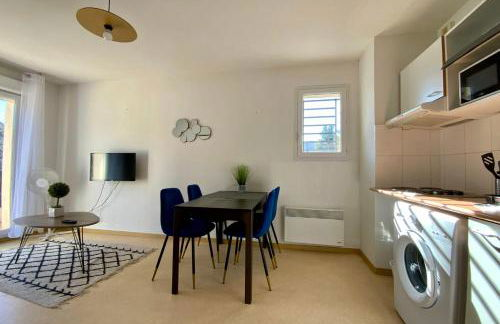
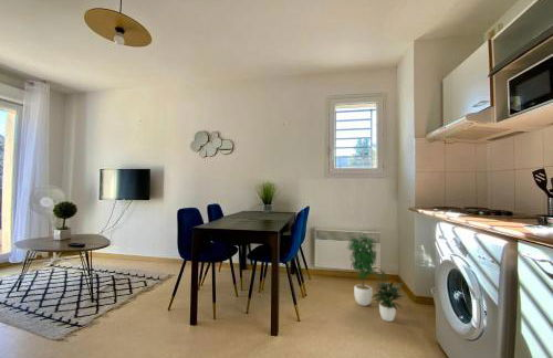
+ potted plant [346,230,406,323]
